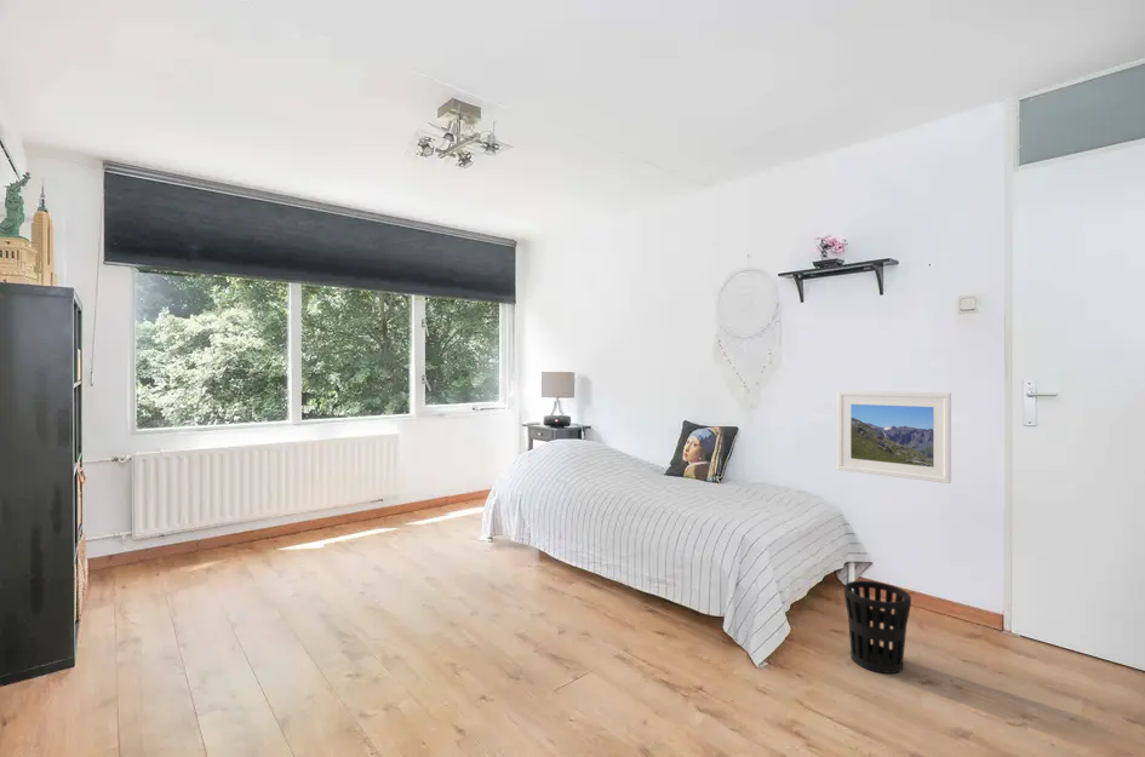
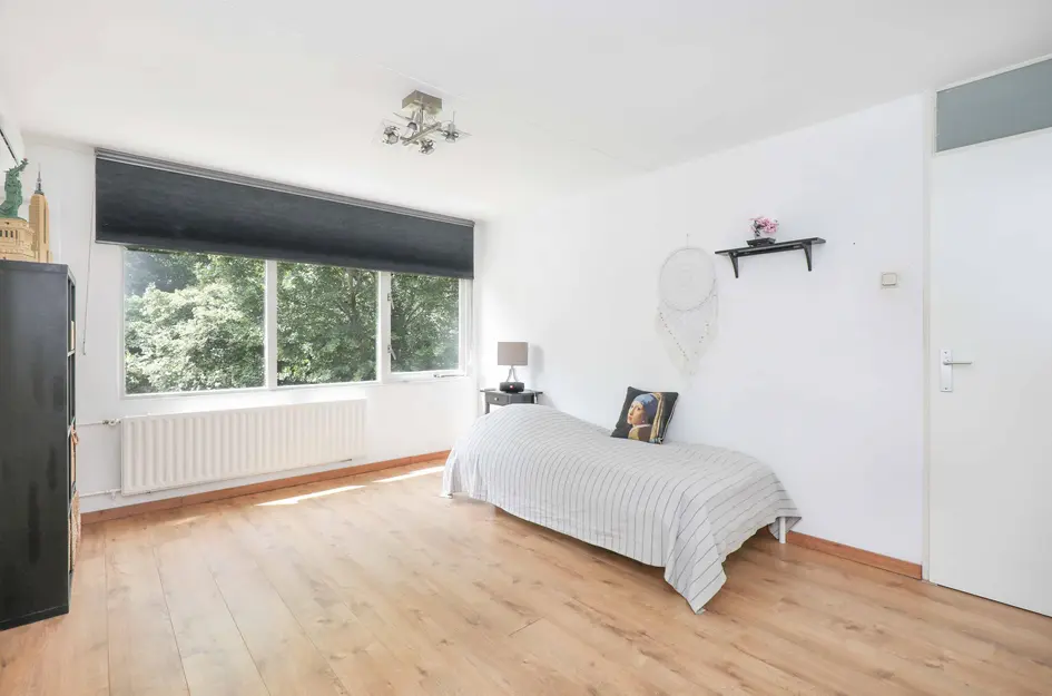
- wastebasket [843,580,912,675]
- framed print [836,390,952,484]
